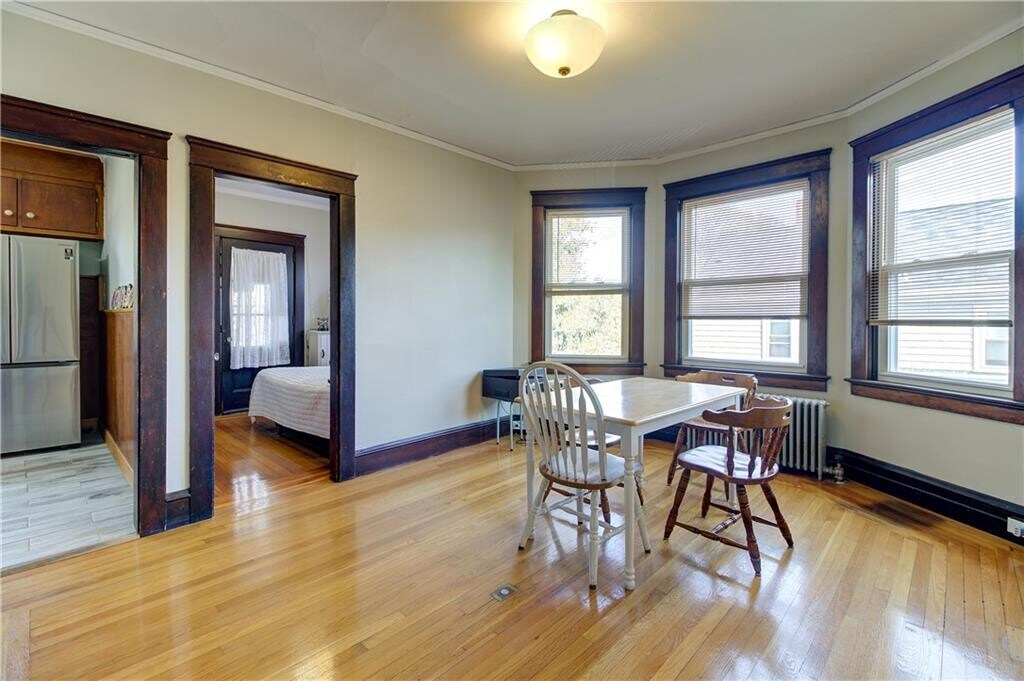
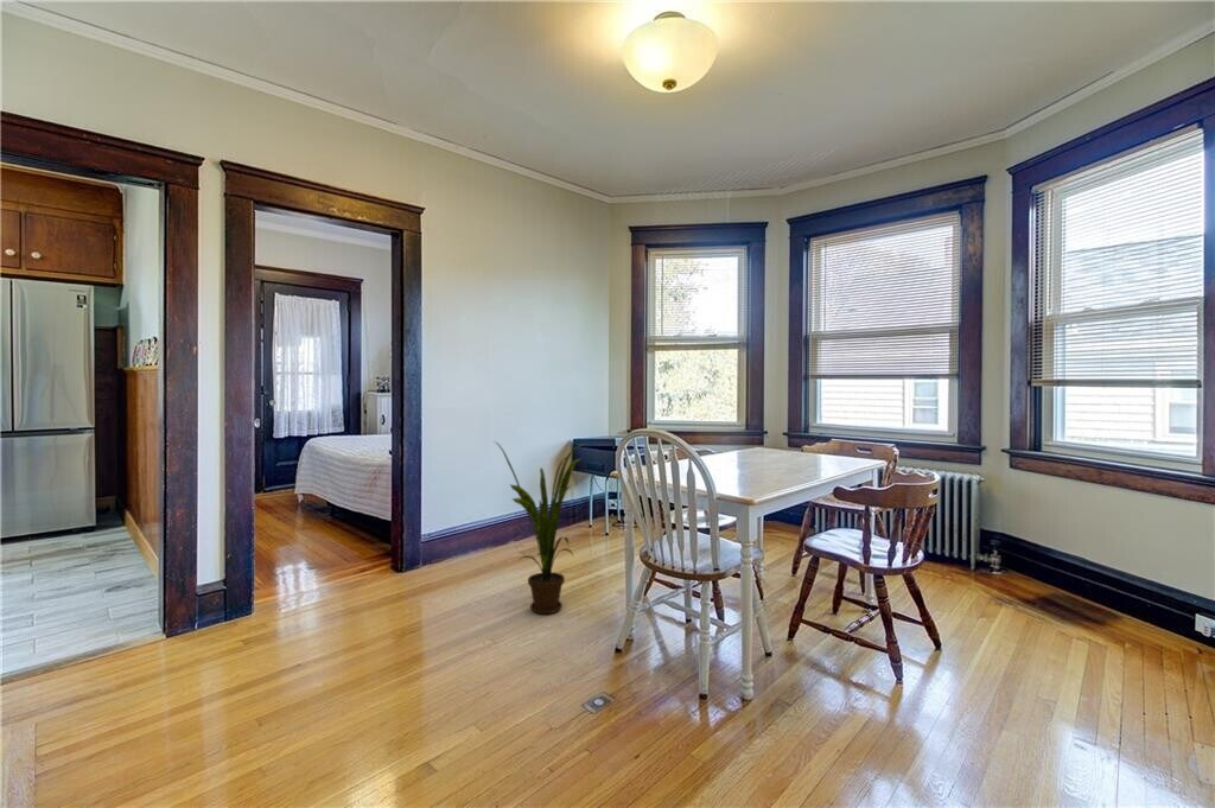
+ house plant [494,440,589,615]
